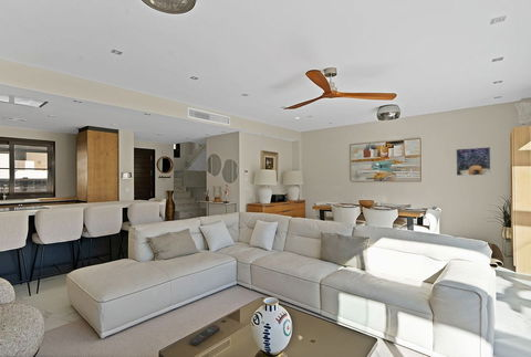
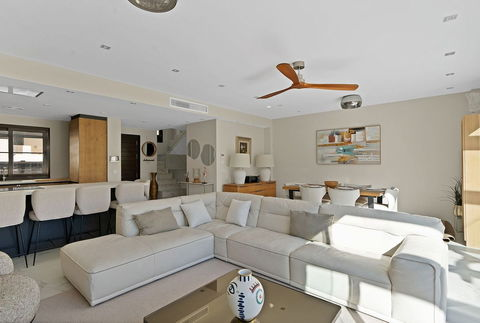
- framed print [455,146,491,177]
- remote control [189,324,220,346]
